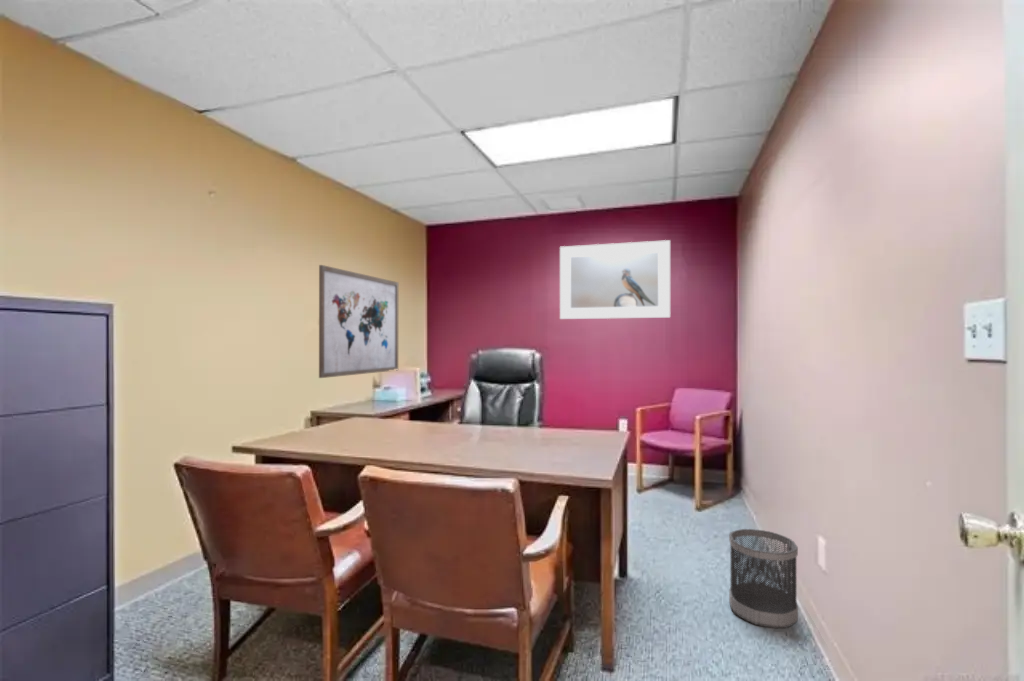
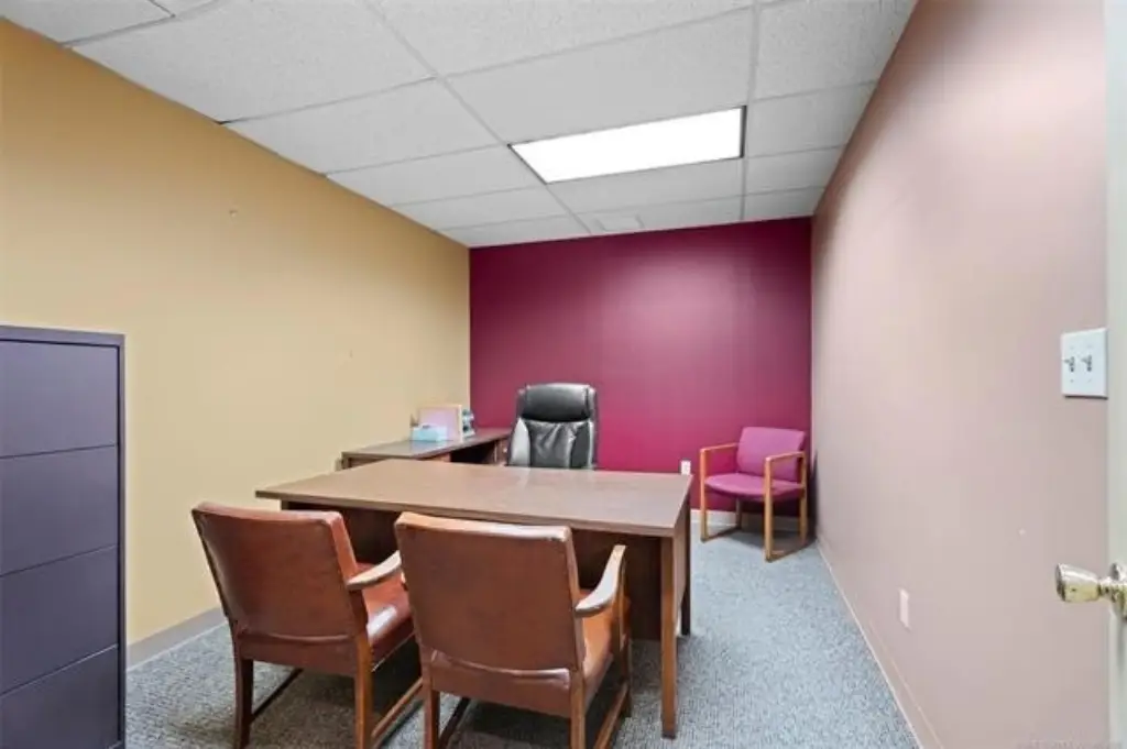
- wall art [318,264,399,379]
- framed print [559,239,671,320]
- wastebasket [728,528,799,630]
